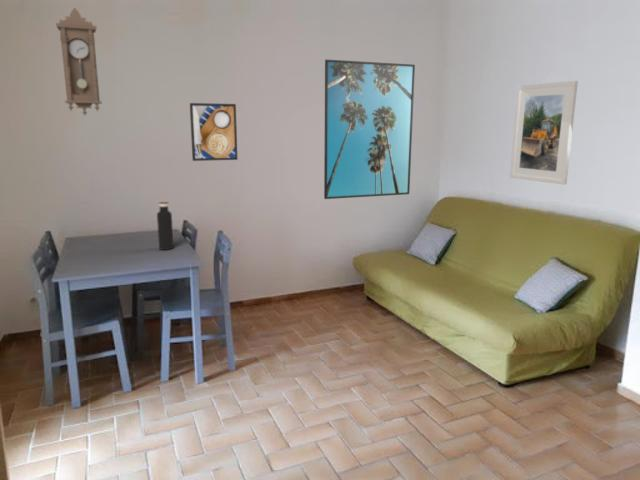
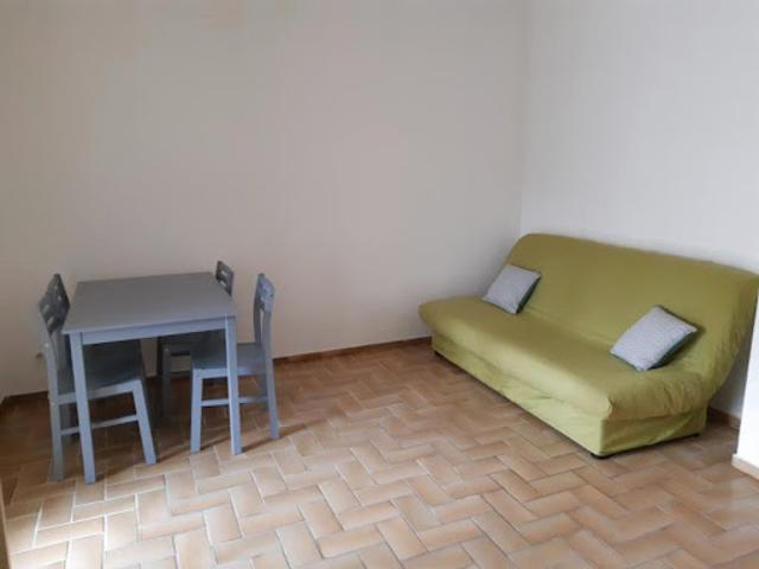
- pendulum clock [55,7,103,116]
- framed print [509,80,579,185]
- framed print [323,59,416,200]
- water bottle [156,201,175,251]
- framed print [189,102,239,162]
